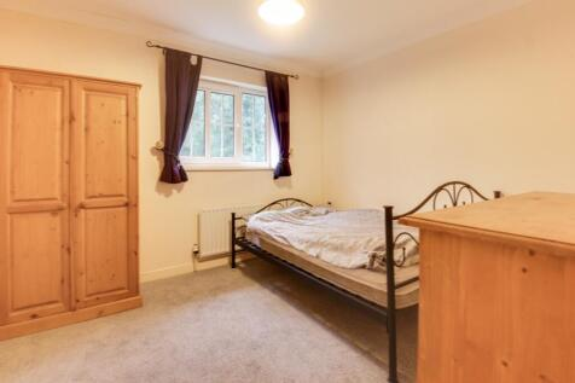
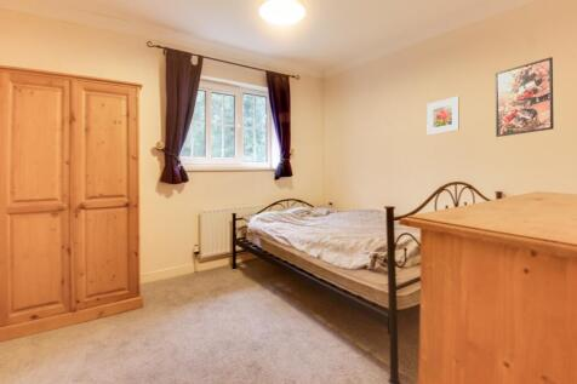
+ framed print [425,96,461,136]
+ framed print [495,56,555,138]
